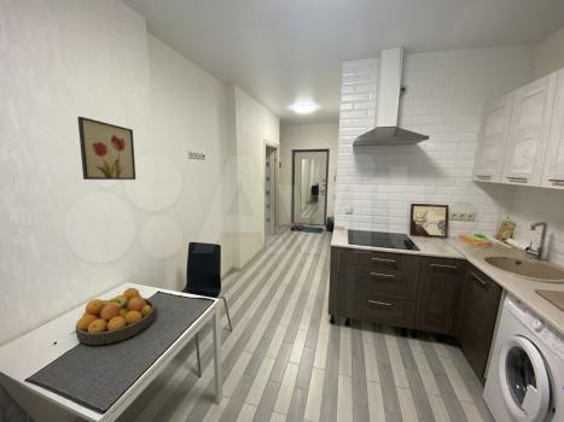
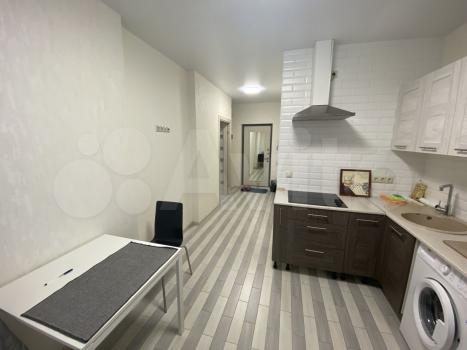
- fruit bowl [75,287,156,346]
- wall art [76,116,136,181]
